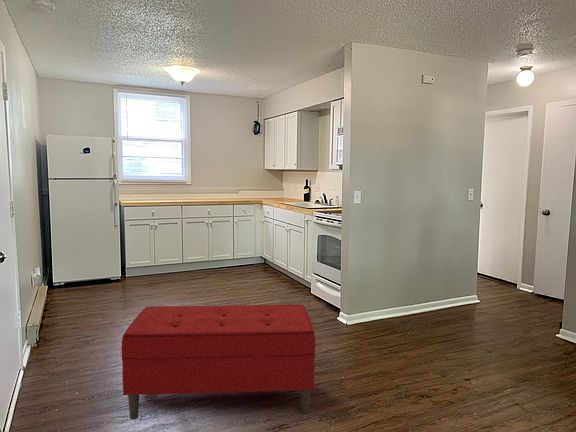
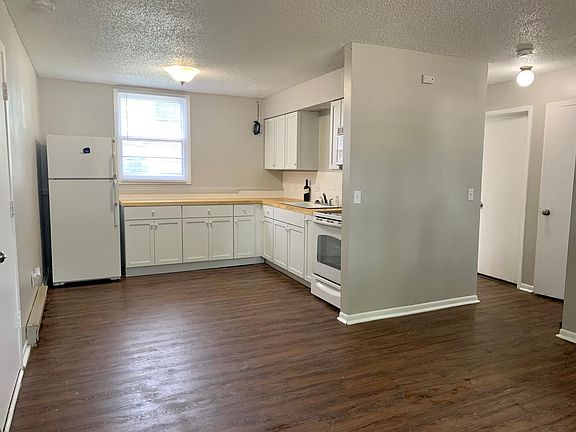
- bench [121,304,317,420]
